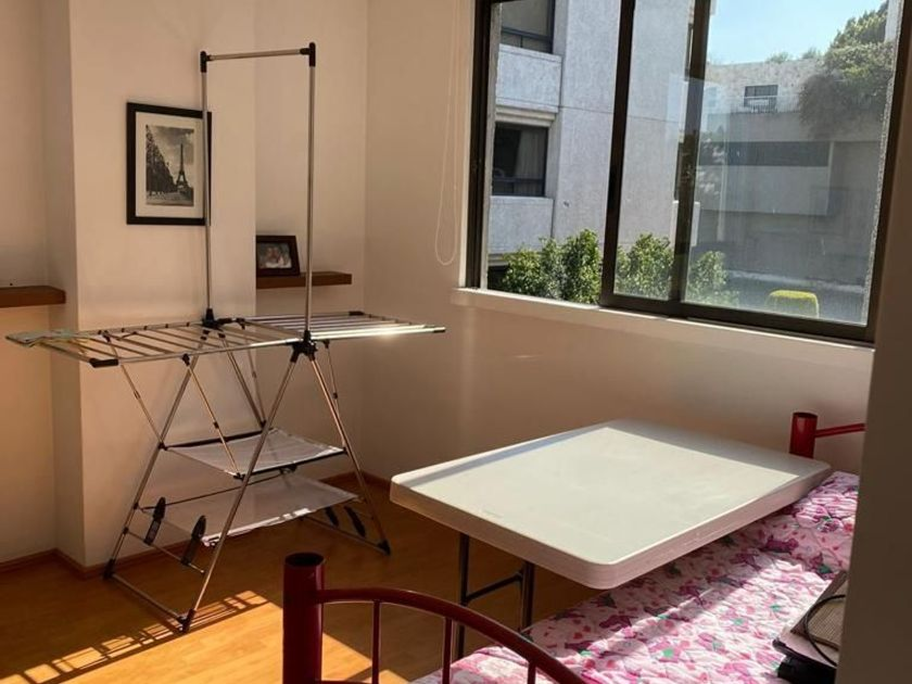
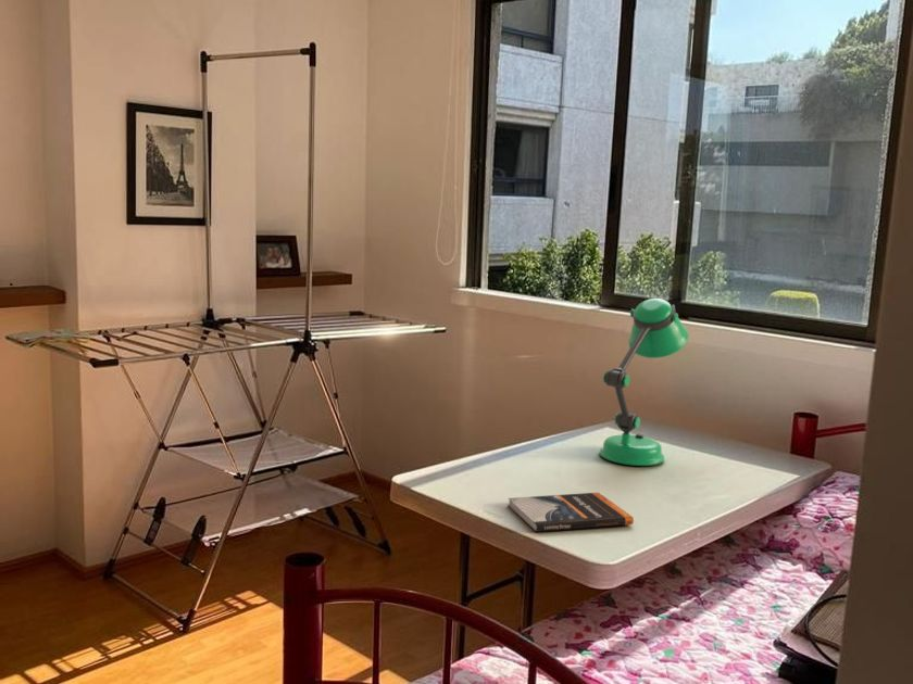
+ desk lamp [599,297,689,467]
+ book [506,492,635,533]
